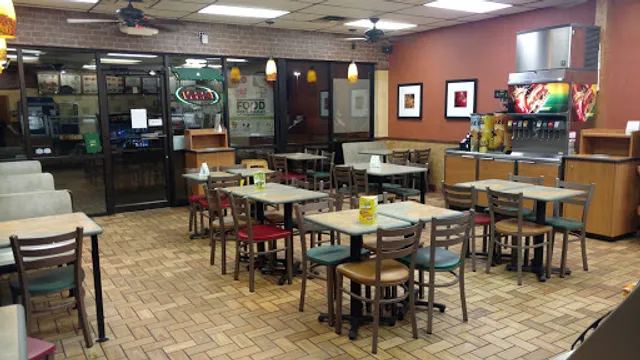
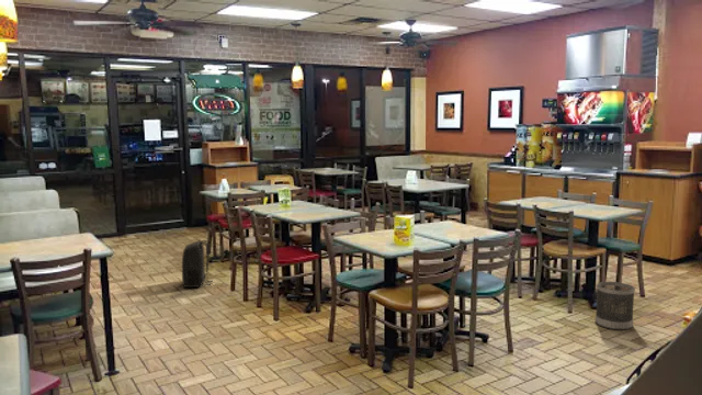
+ wastebasket [595,281,636,331]
+ backpack [181,238,212,289]
